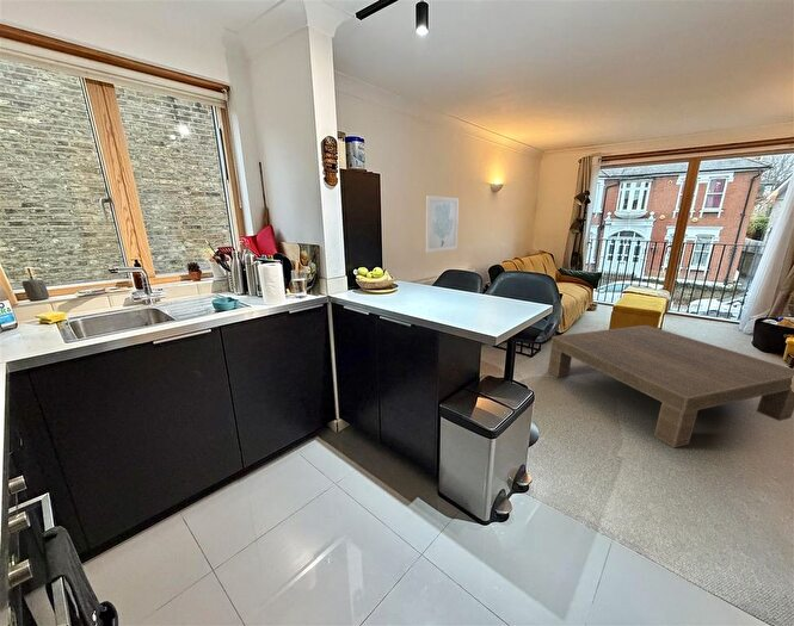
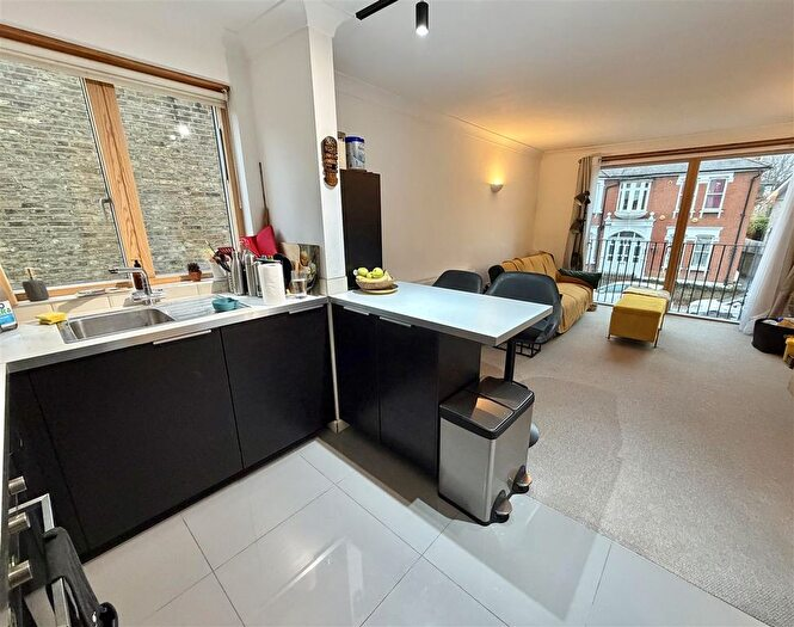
- wall art [425,194,460,254]
- coffee table [547,324,794,450]
